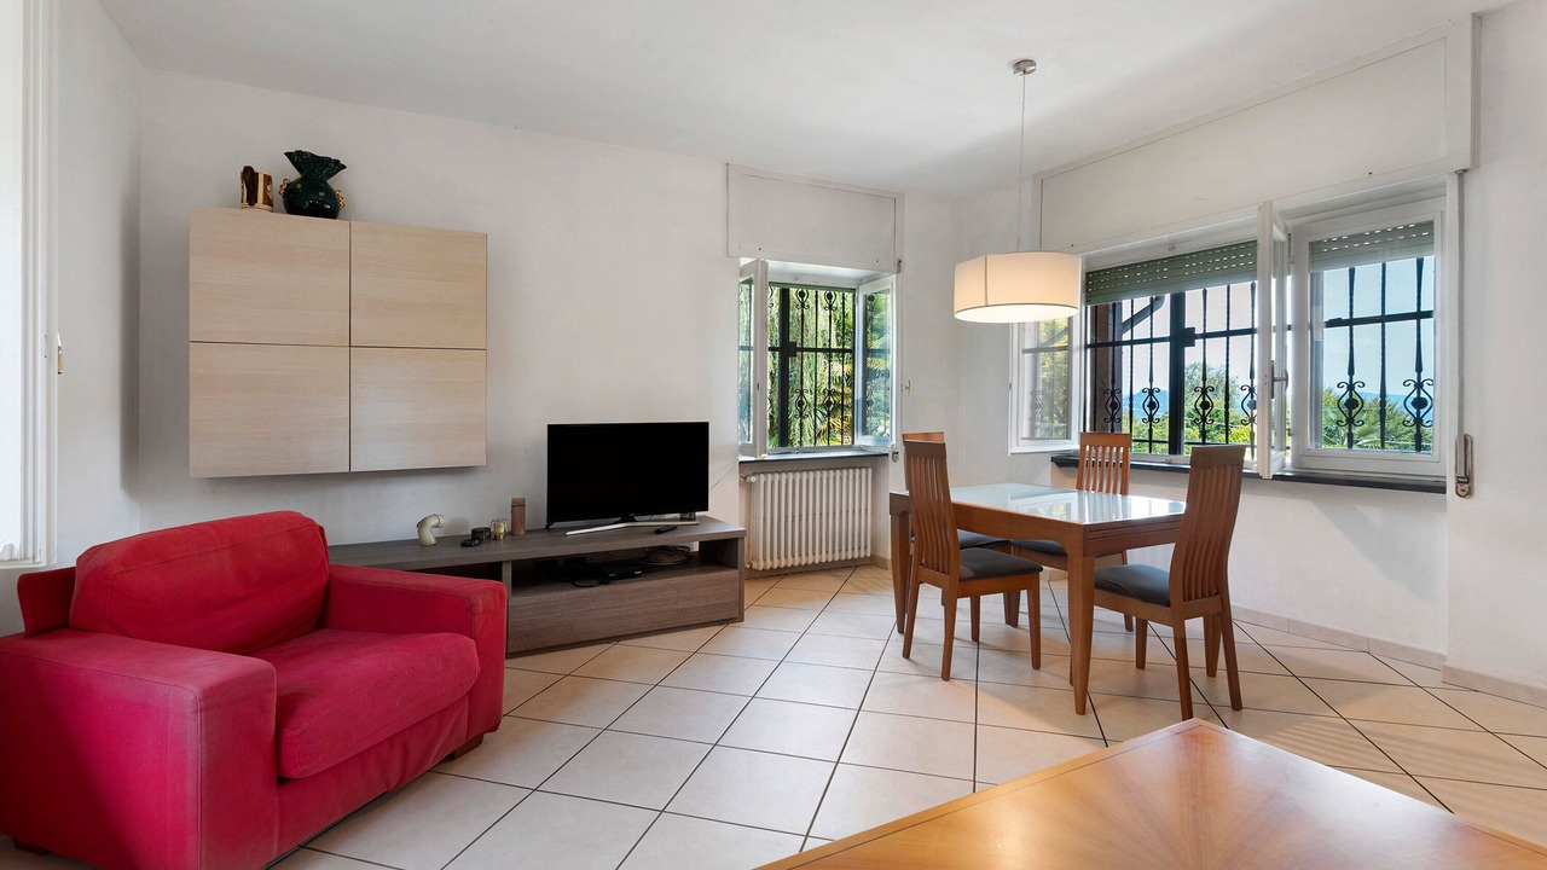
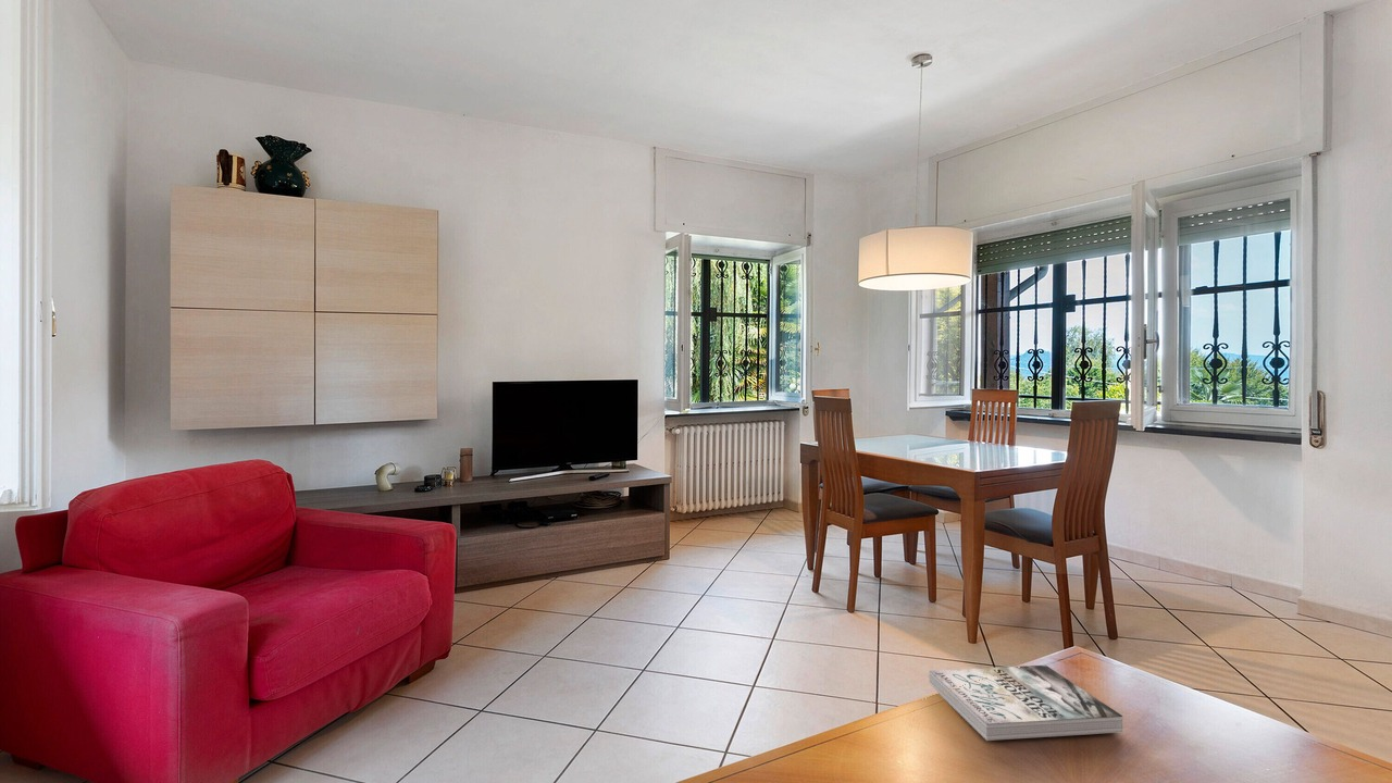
+ book [928,664,1123,742]
